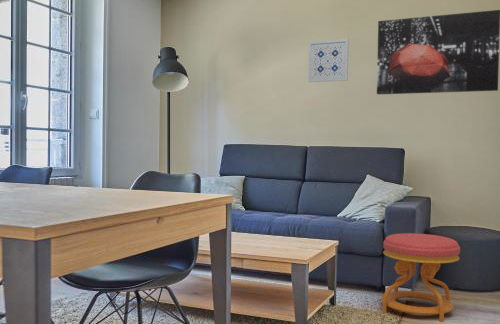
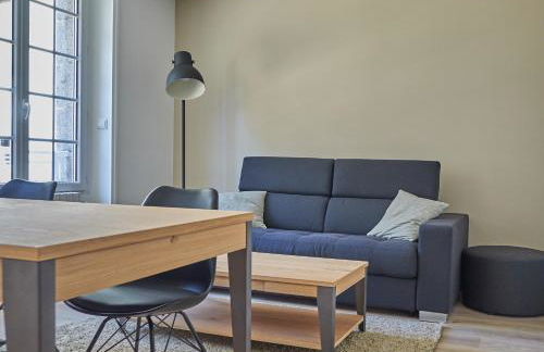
- wall art [376,9,500,95]
- wall art [307,38,350,83]
- stool [380,232,461,323]
